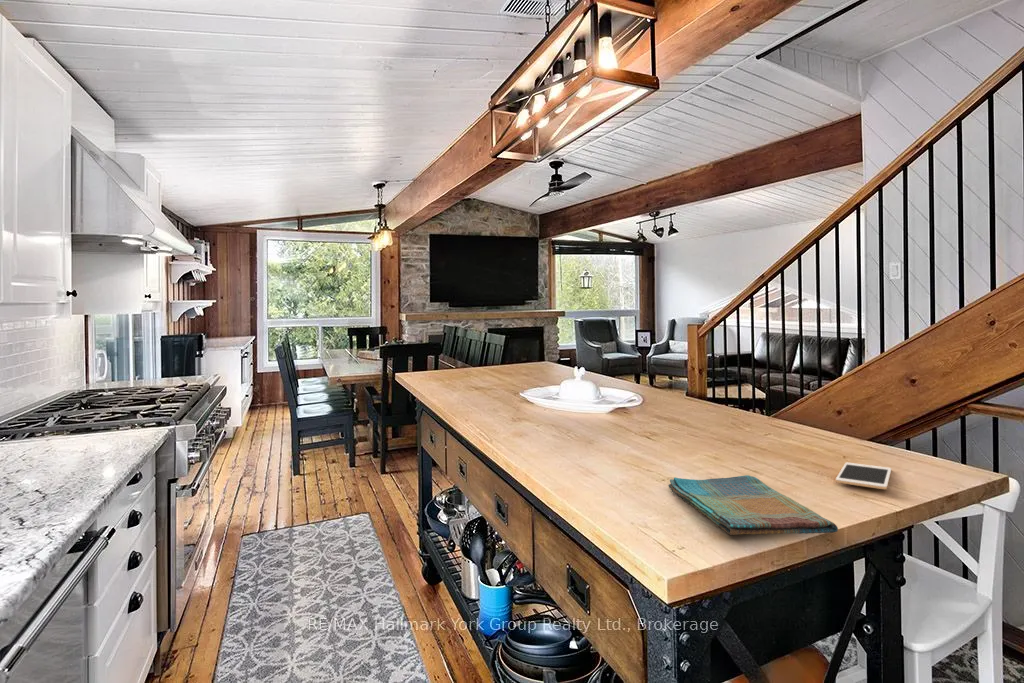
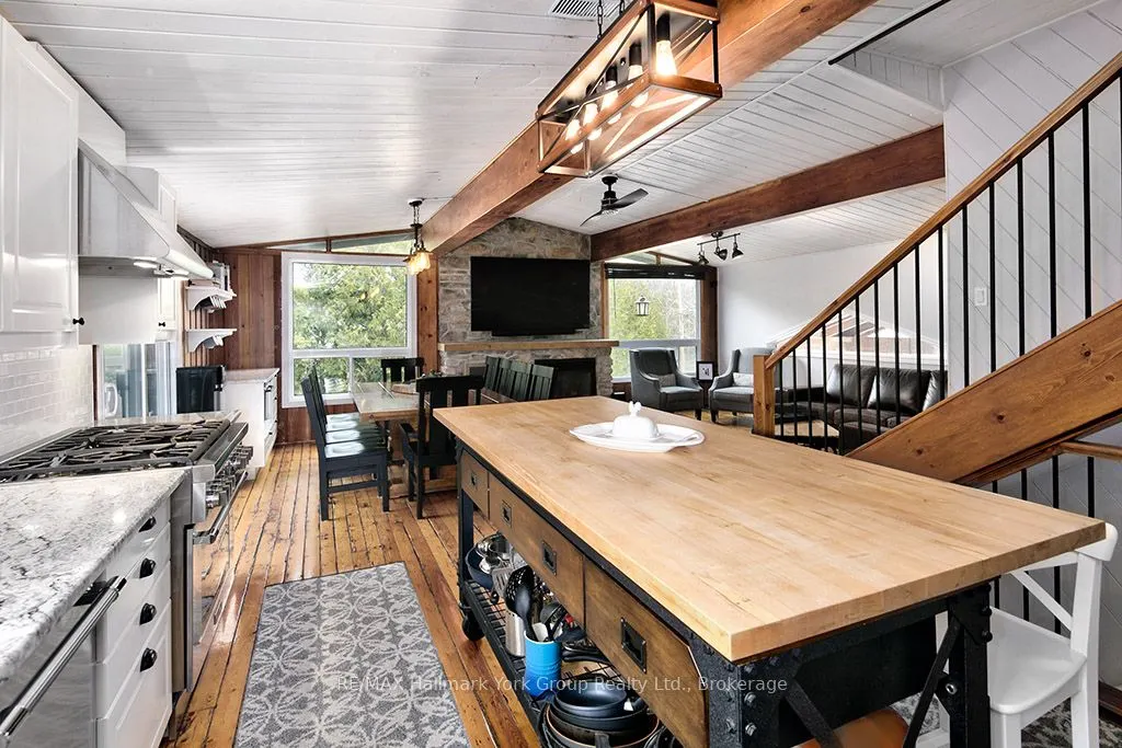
- cell phone [835,462,892,490]
- dish towel [667,474,839,536]
